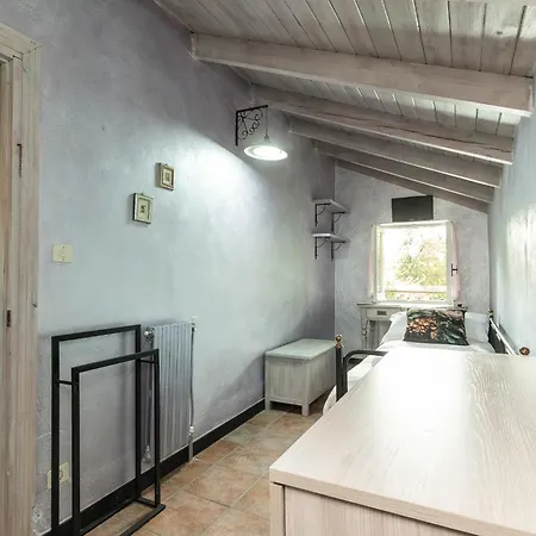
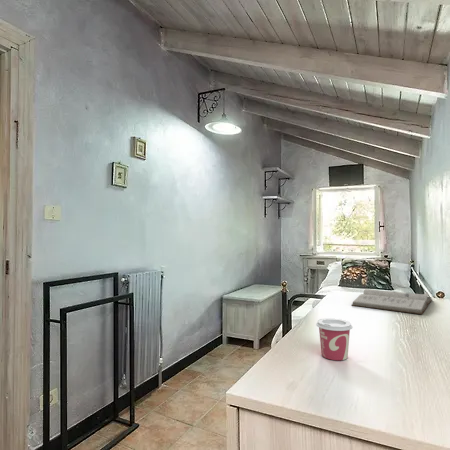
+ cup [315,317,354,361]
+ book [351,288,434,315]
